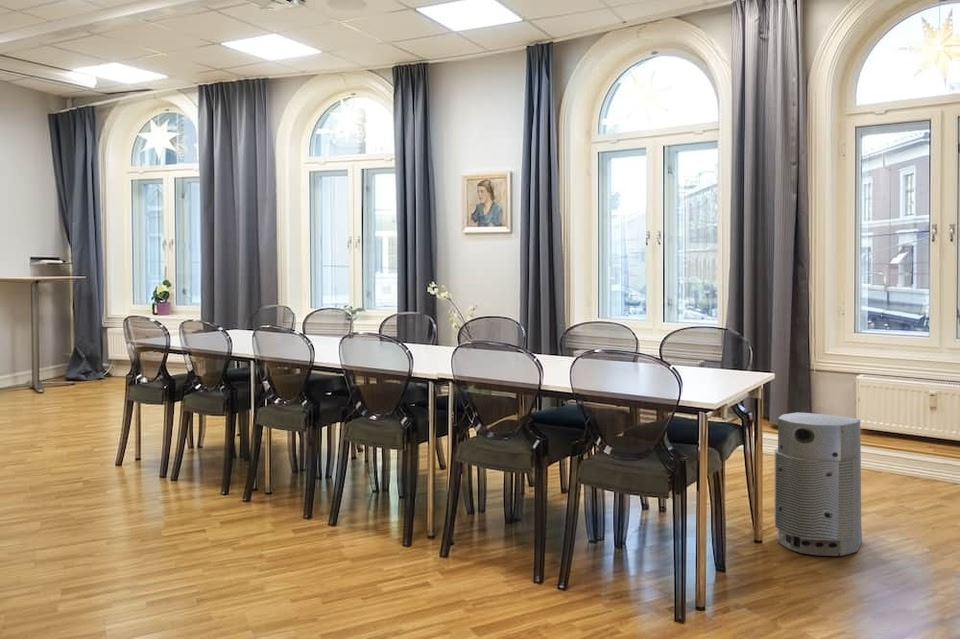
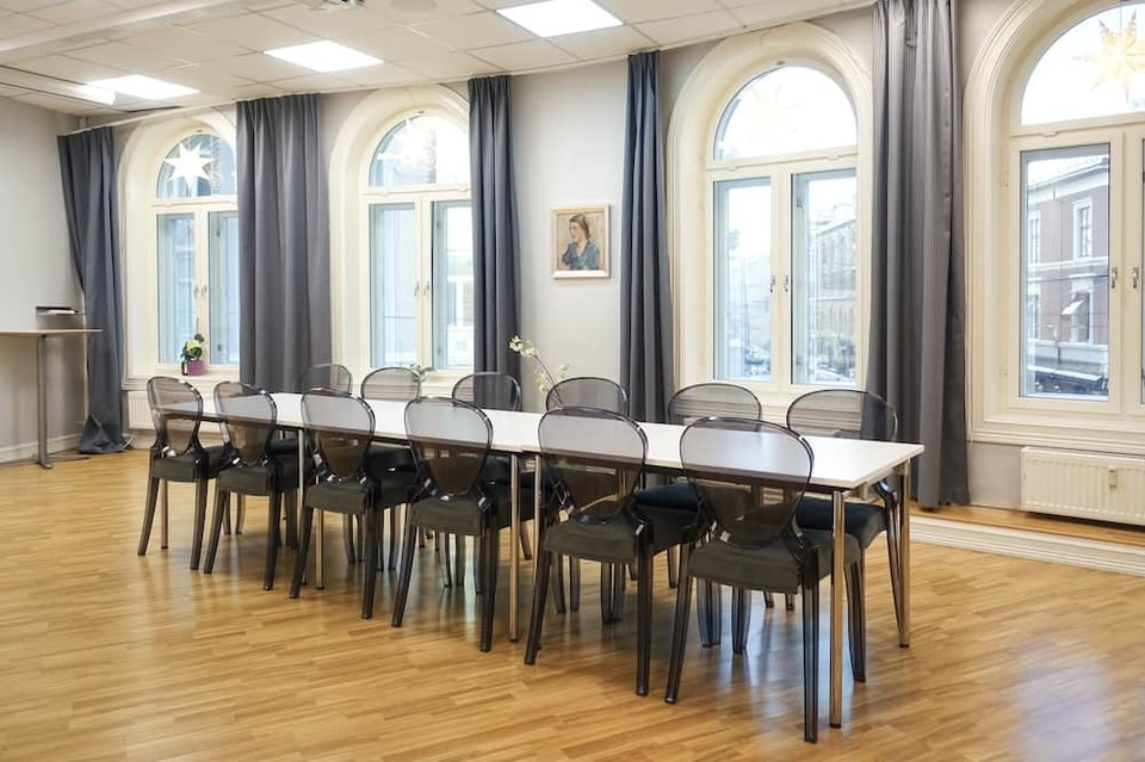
- air purifier [773,412,863,557]
